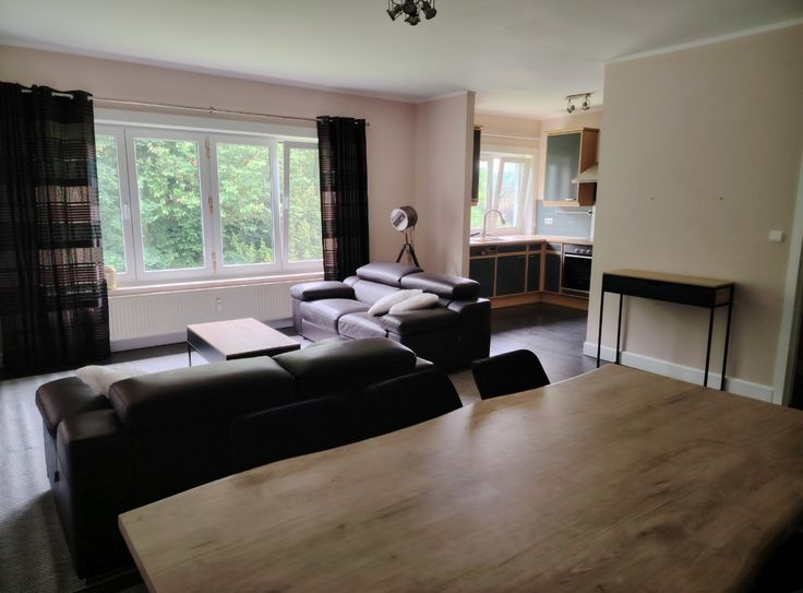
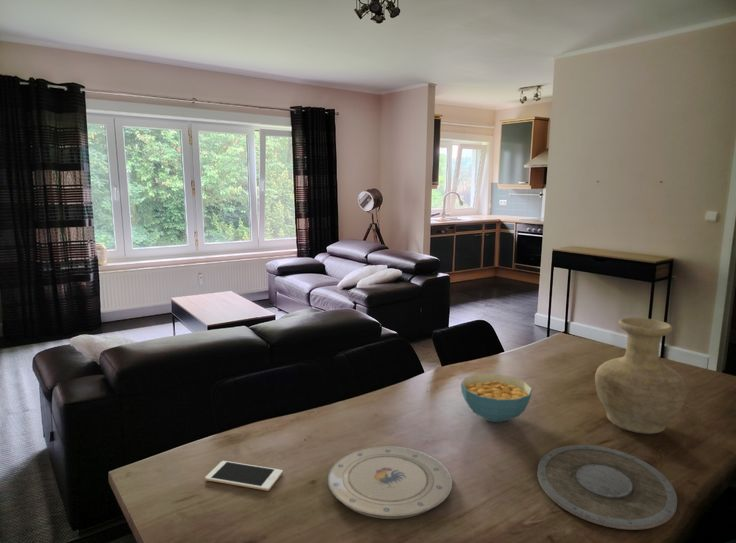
+ cell phone [204,460,284,492]
+ vase [594,317,688,435]
+ plate [327,445,453,520]
+ cereal bowl [460,373,533,423]
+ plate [536,444,678,531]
